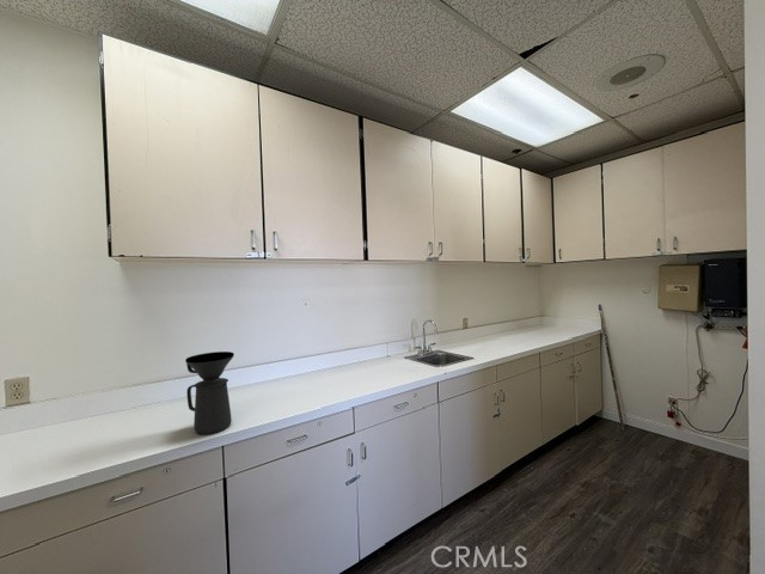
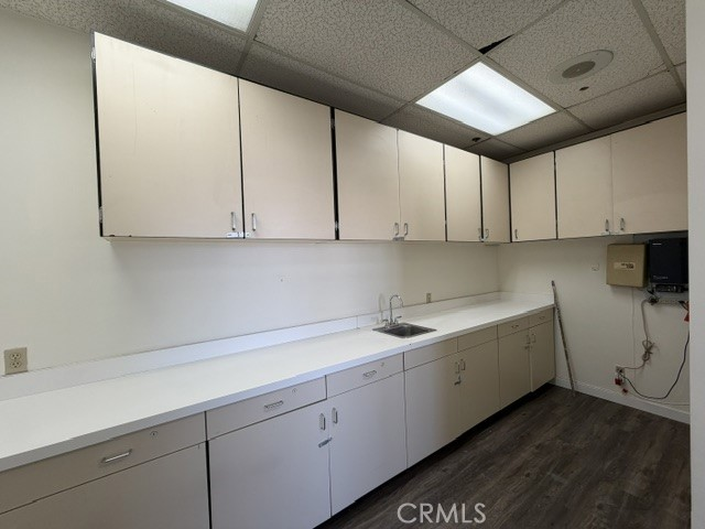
- coffee maker [184,350,235,435]
